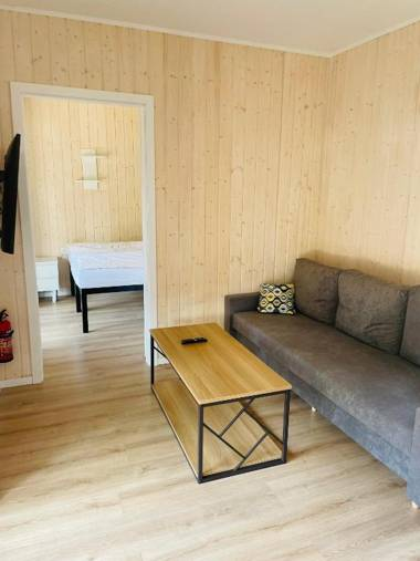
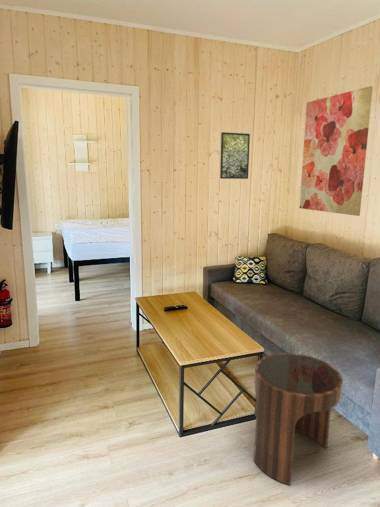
+ side table [253,352,344,486]
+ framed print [219,131,251,180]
+ wall art [299,85,374,217]
